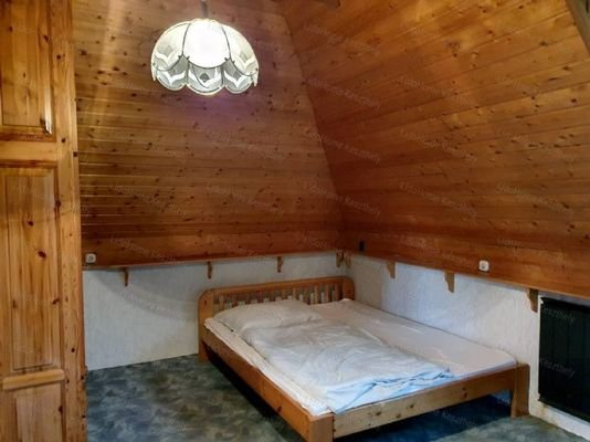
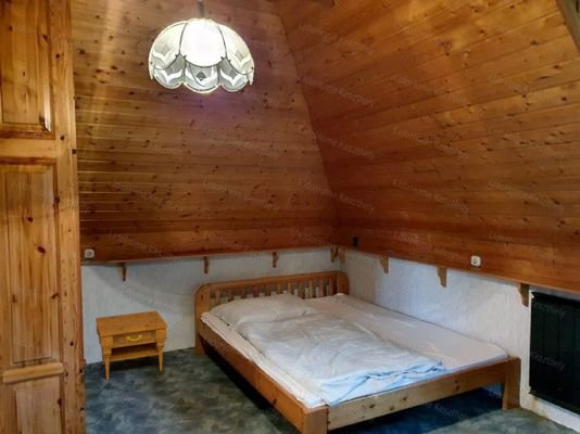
+ nightstand [94,309,168,381]
